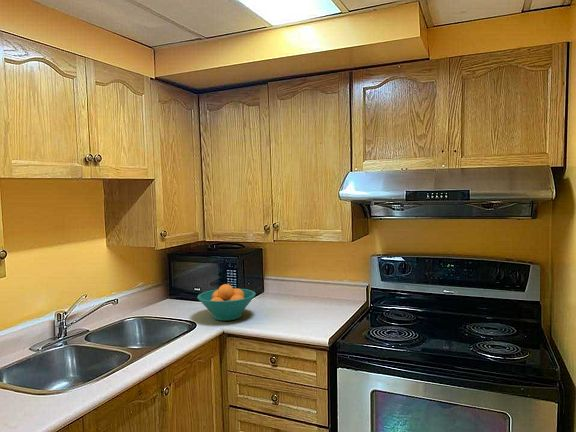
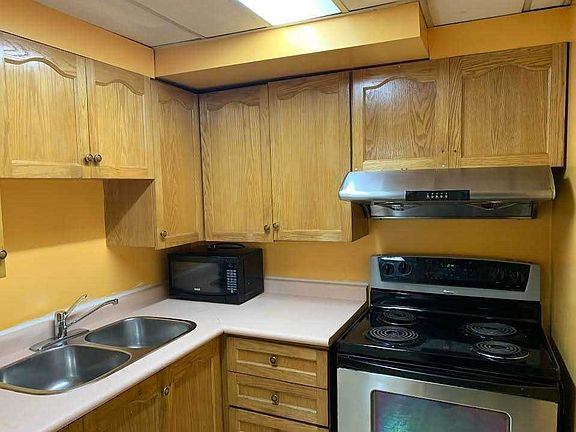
- fruit bowl [196,283,257,322]
